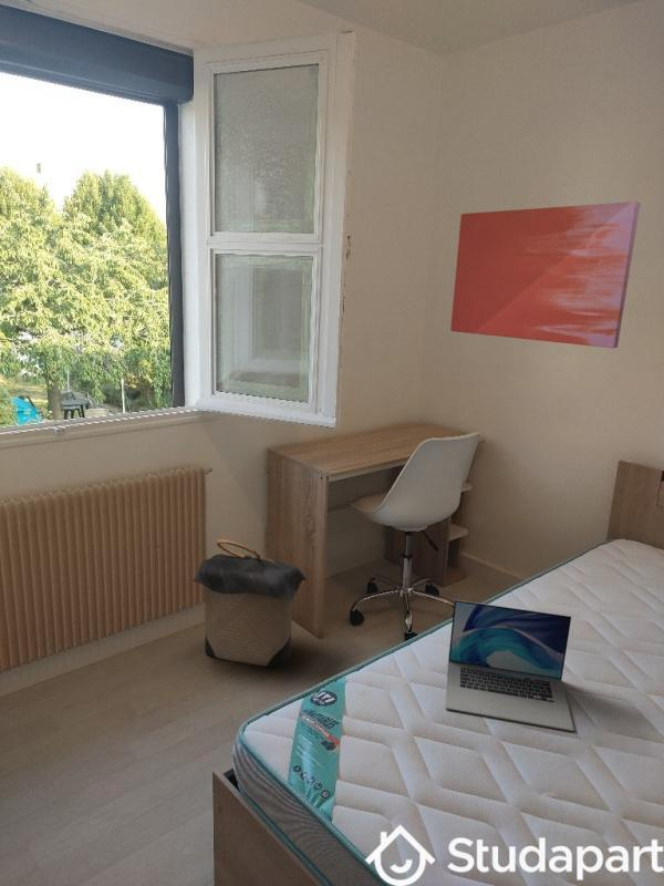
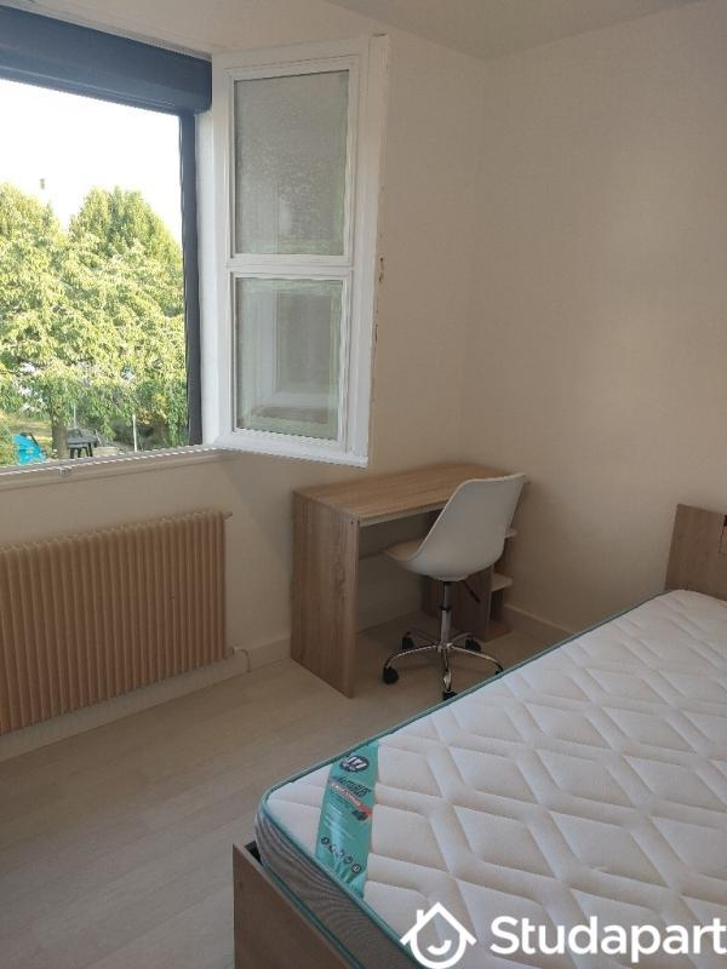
- laptop [445,599,574,732]
- laundry hamper [190,539,308,668]
- wall art [449,200,641,349]
